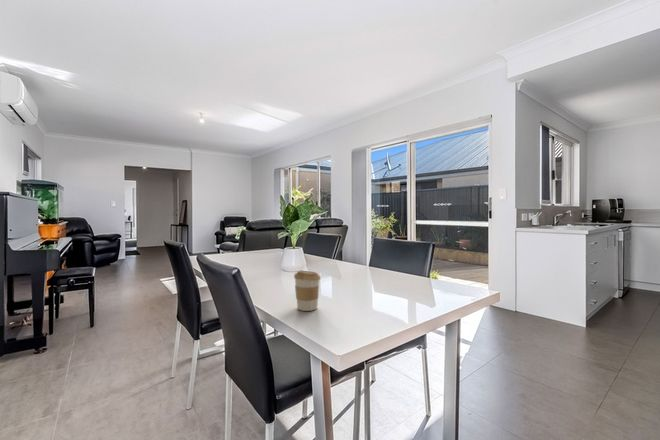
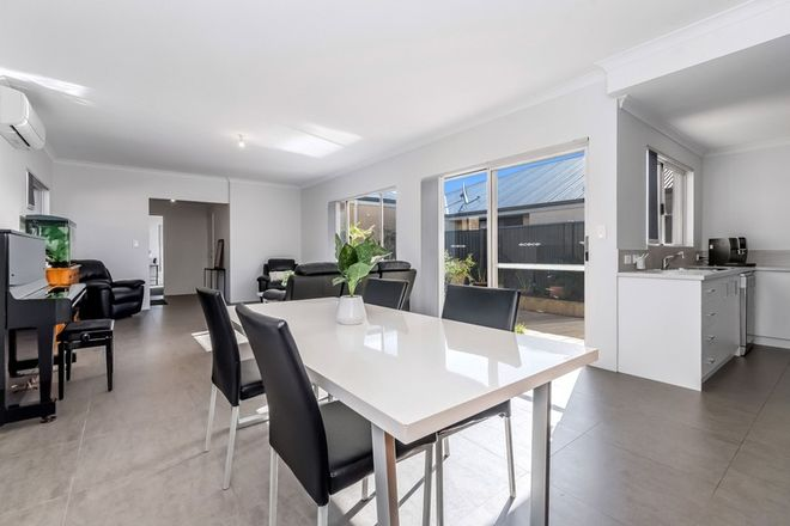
- coffee cup [293,270,322,312]
